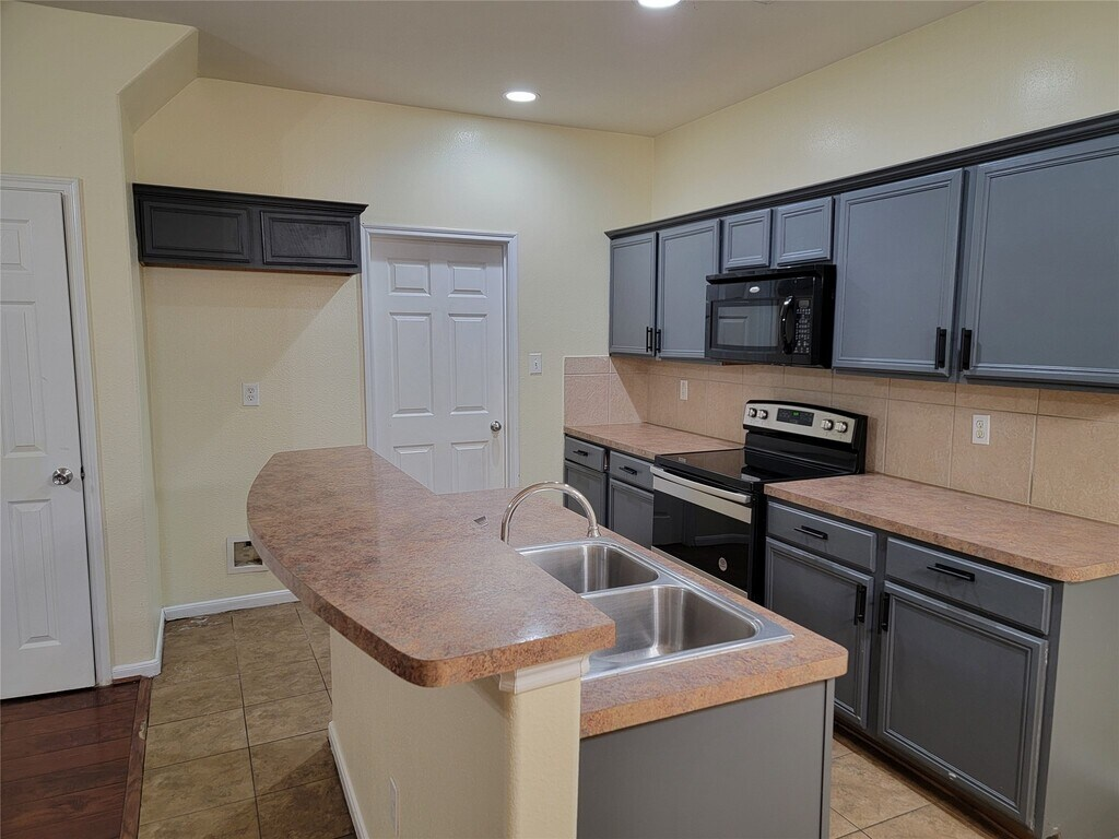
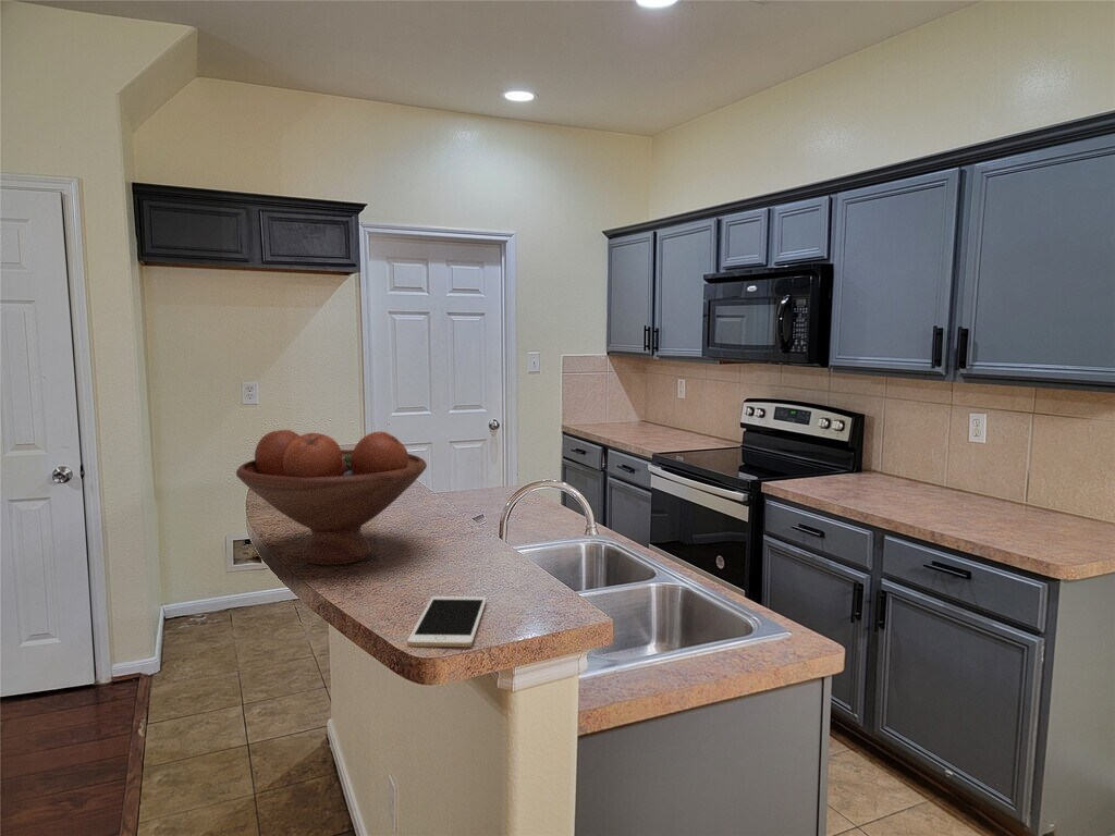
+ fruit bowl [235,429,428,566]
+ cell phone [406,595,488,648]
